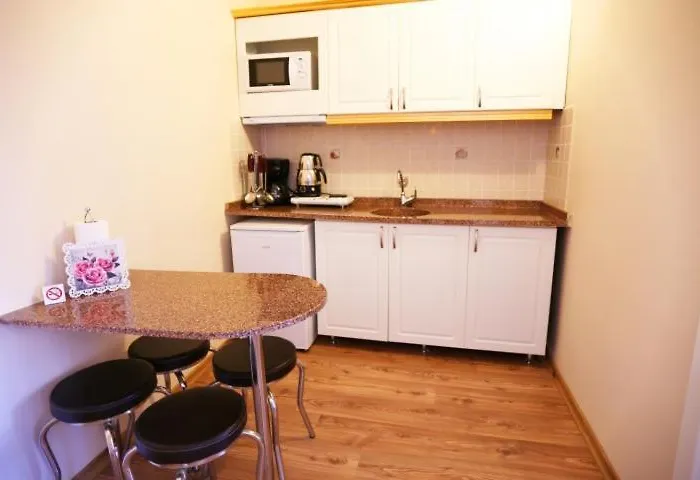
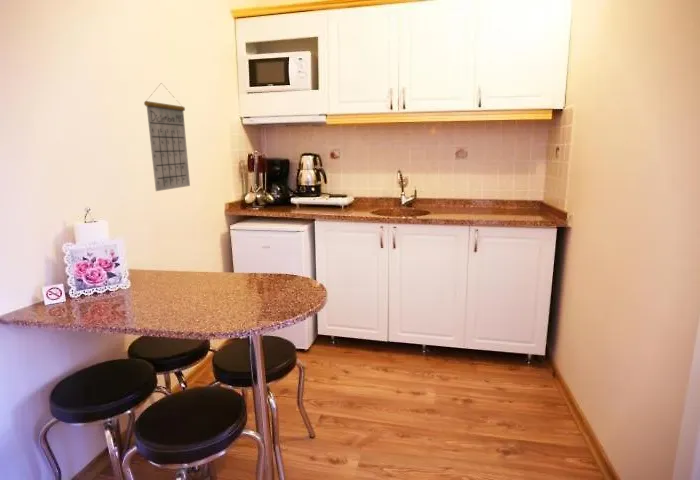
+ calendar [143,83,191,192]
